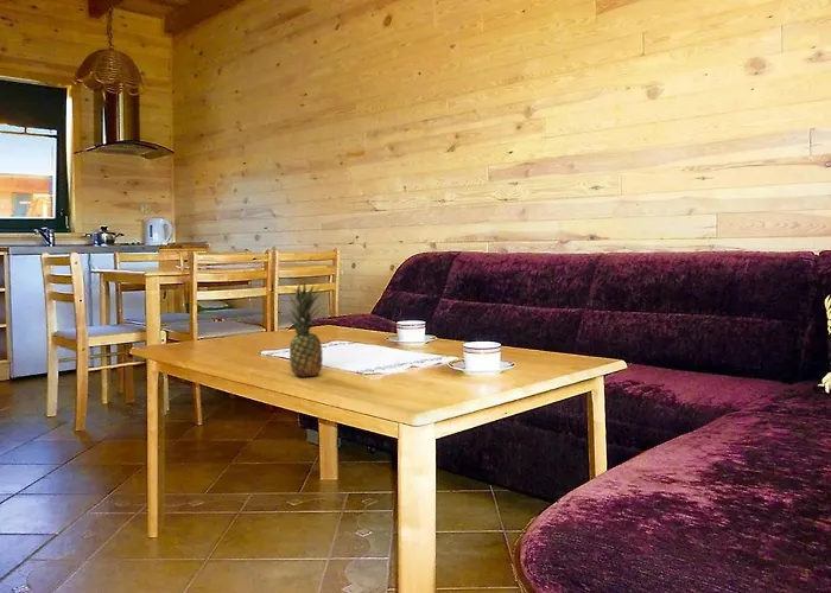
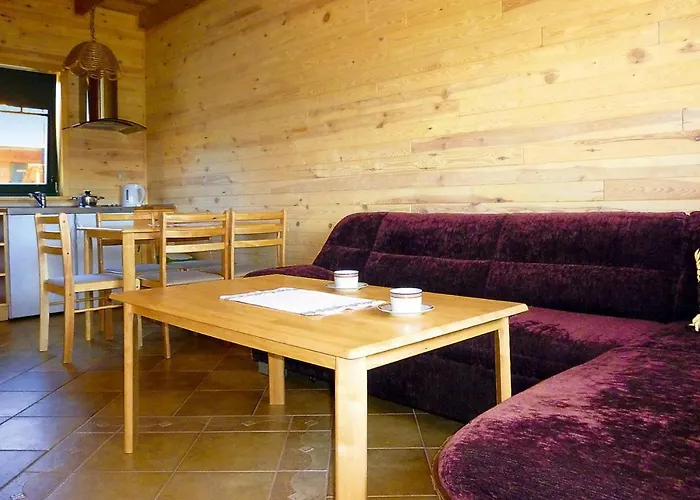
- fruit [285,281,324,378]
